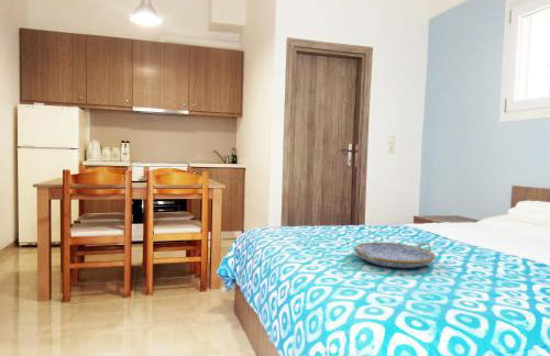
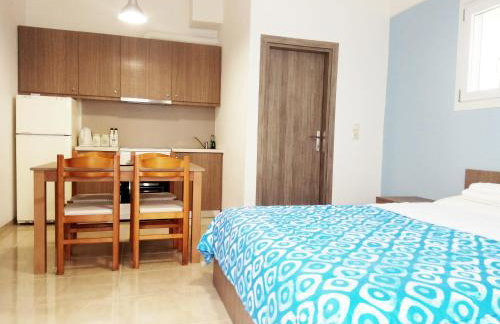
- serving tray [353,242,437,269]
